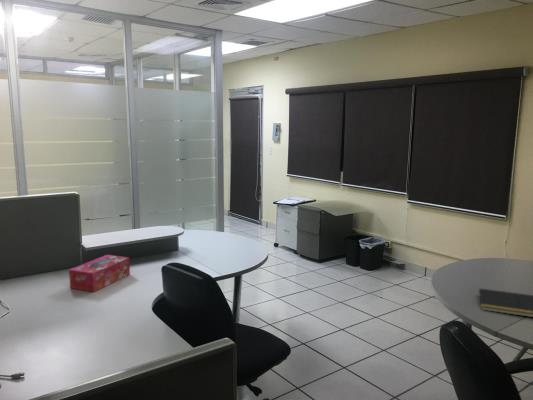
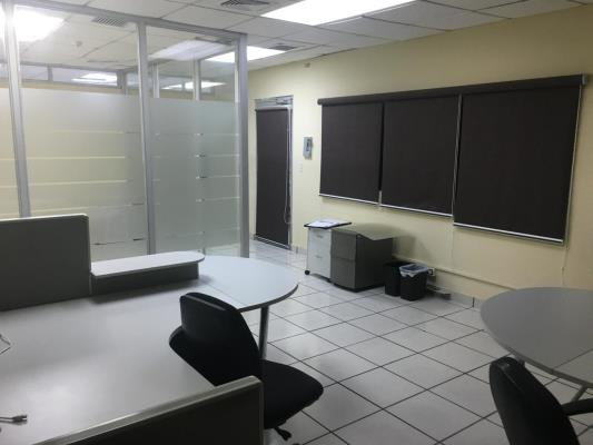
- notepad [476,287,533,318]
- tissue box [68,254,131,293]
